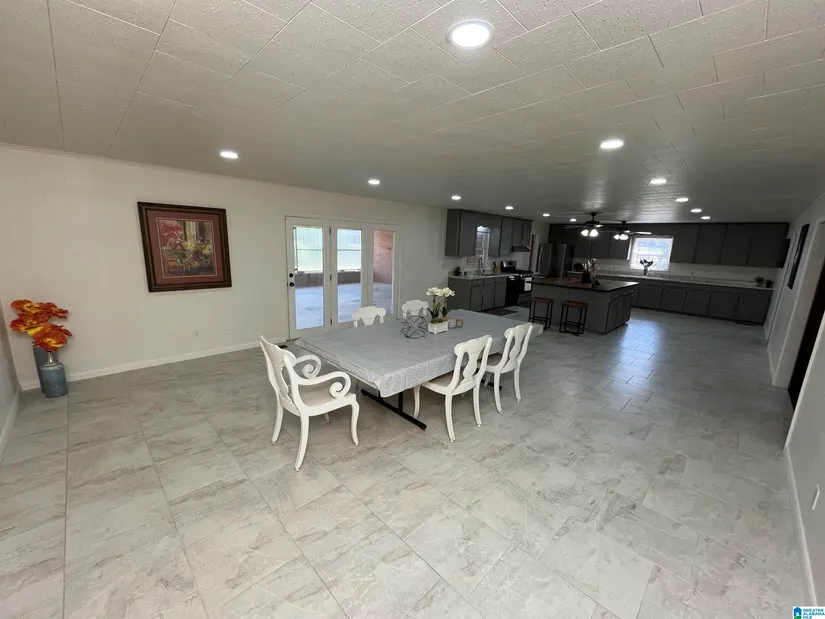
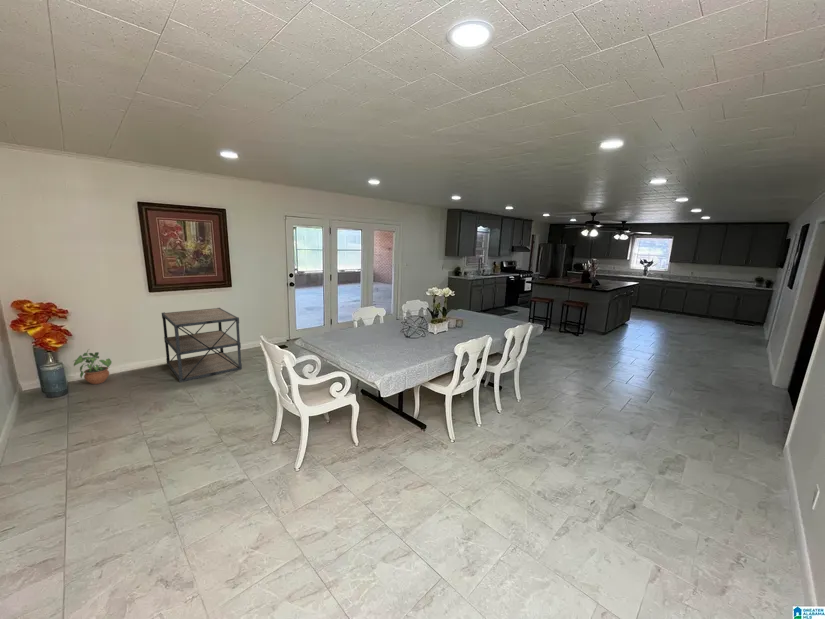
+ potted plant [73,348,113,385]
+ shelving unit [161,307,243,383]
